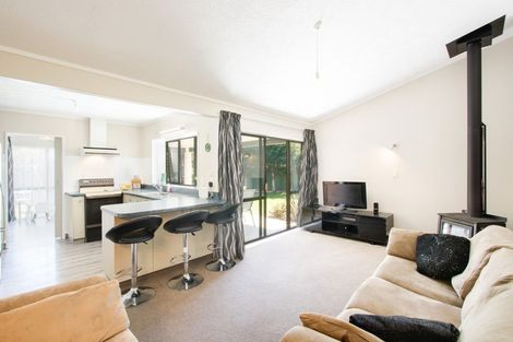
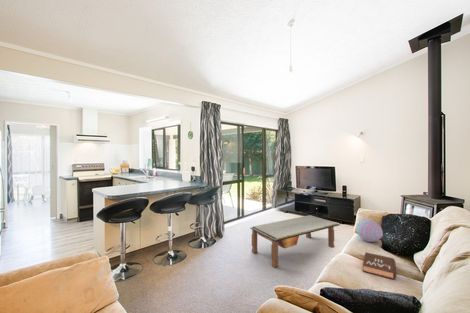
+ book [362,251,397,280]
+ cushion [356,218,384,243]
+ coffee table [249,214,341,268]
